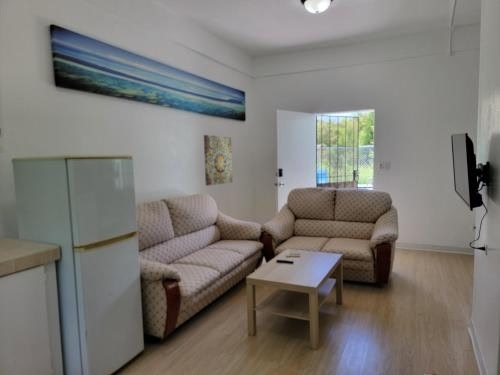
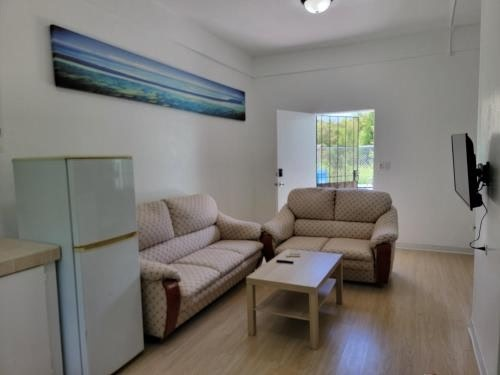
- wall art [203,134,233,187]
